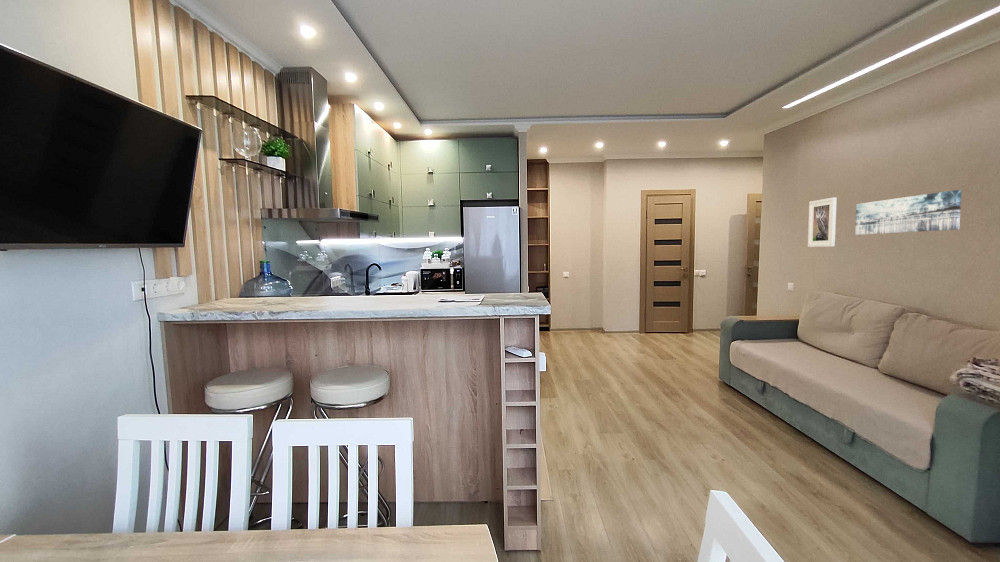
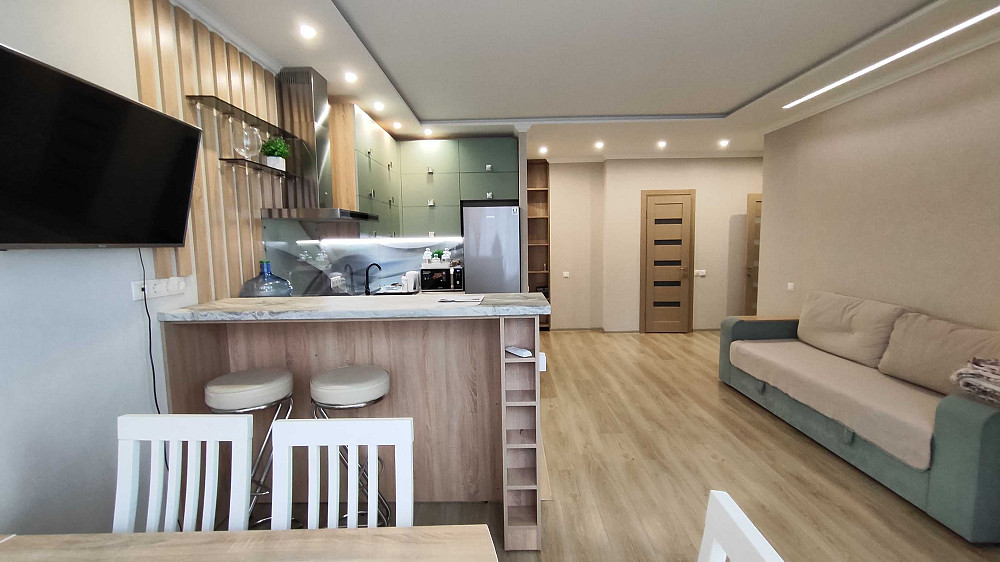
- wall art [854,189,962,236]
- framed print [807,197,838,248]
